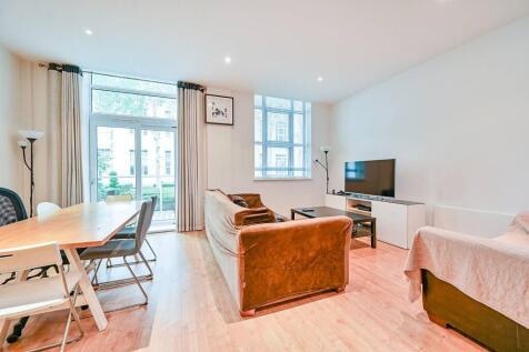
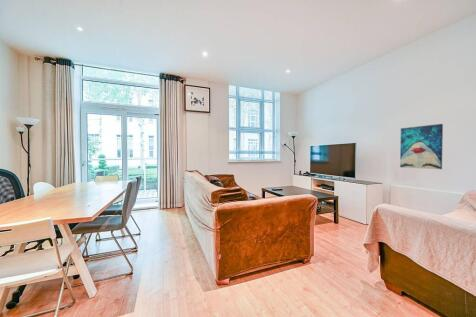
+ wall art [399,123,444,170]
